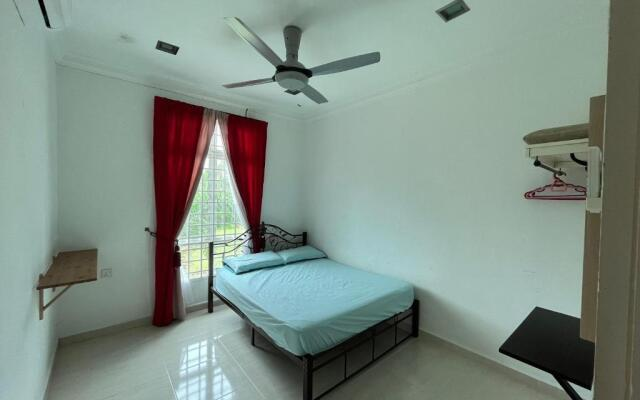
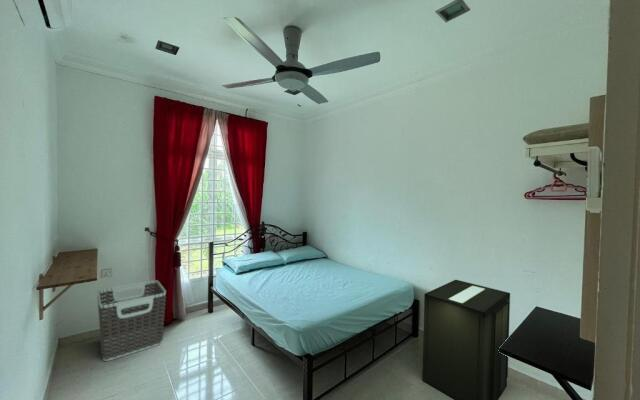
+ clothes hamper [97,279,167,362]
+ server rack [421,279,511,400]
